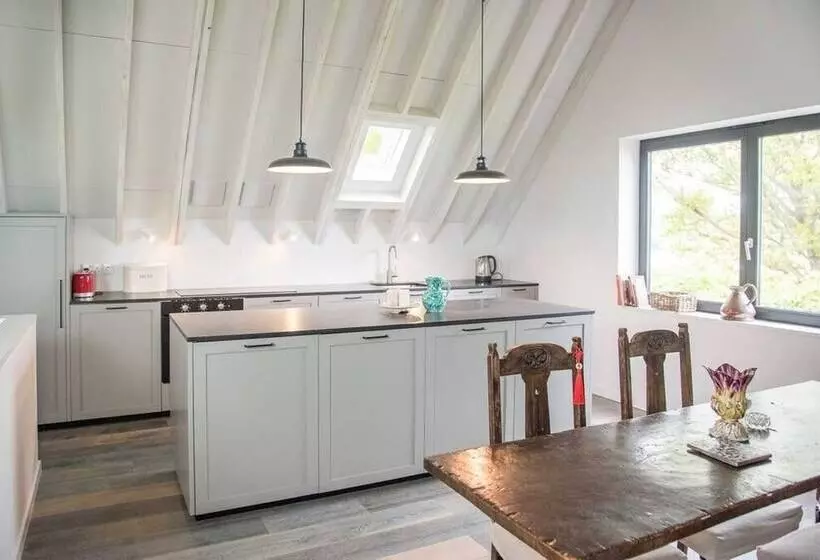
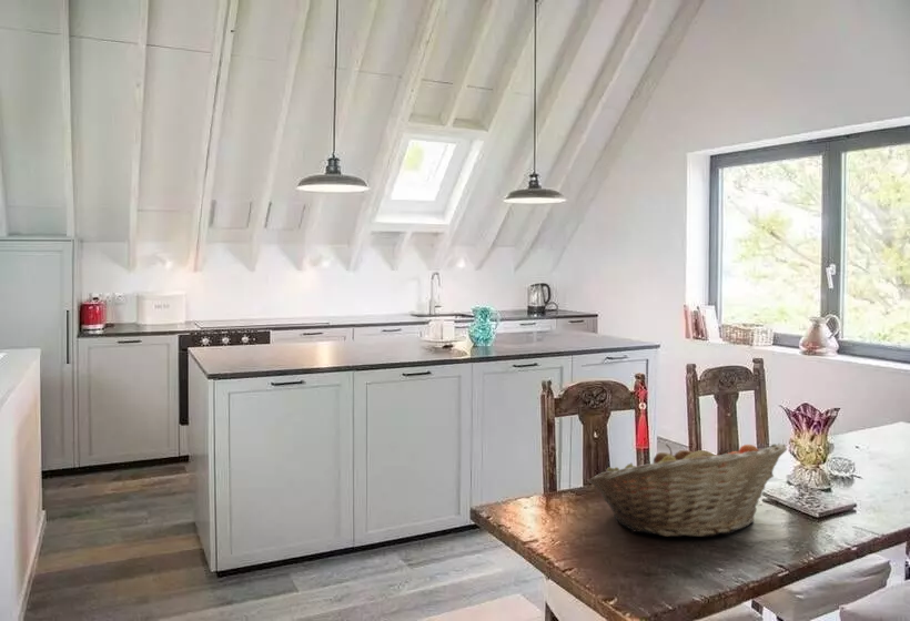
+ fruit basket [588,442,788,538]
